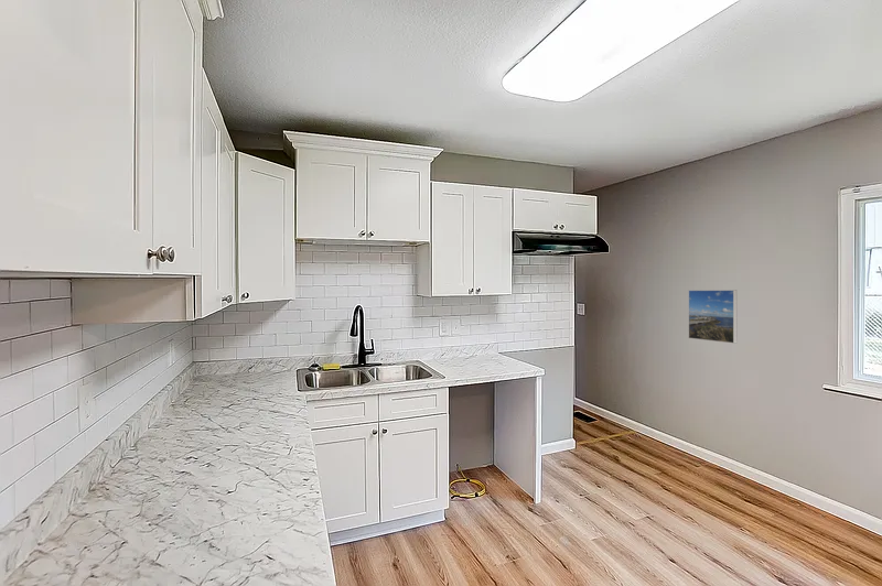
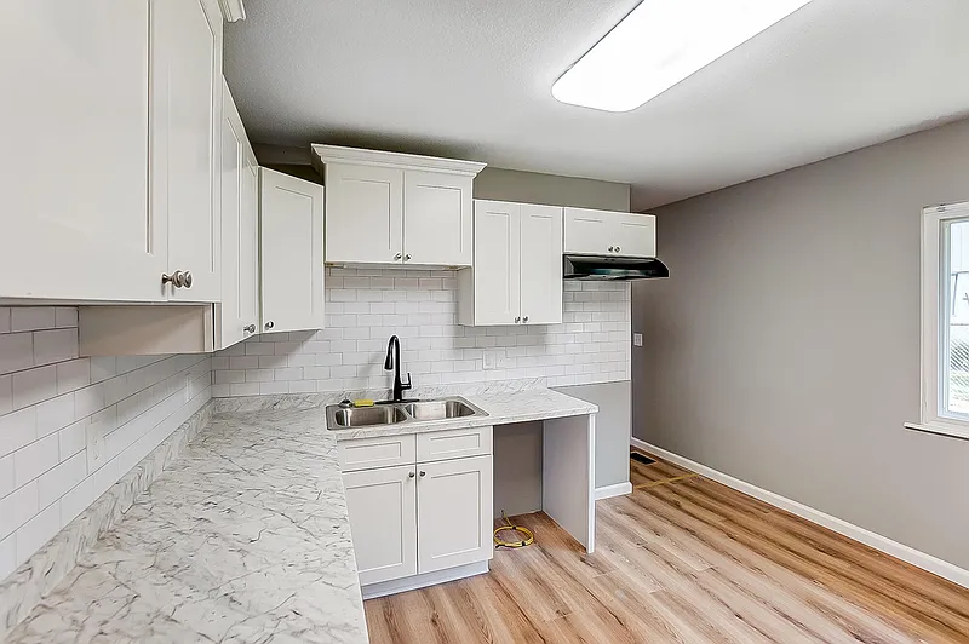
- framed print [688,289,738,345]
